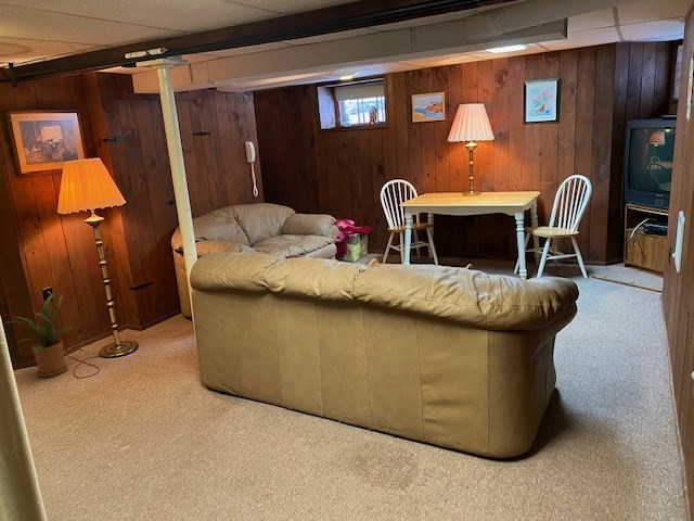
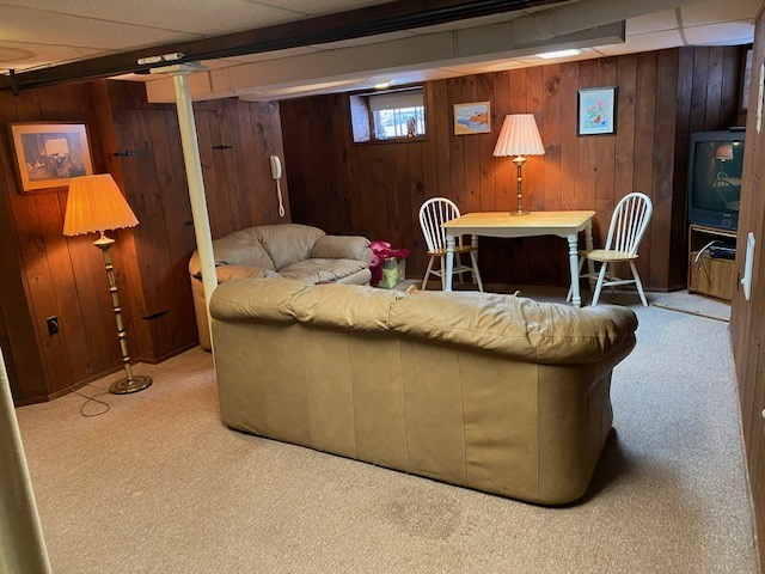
- house plant [4,292,74,378]
